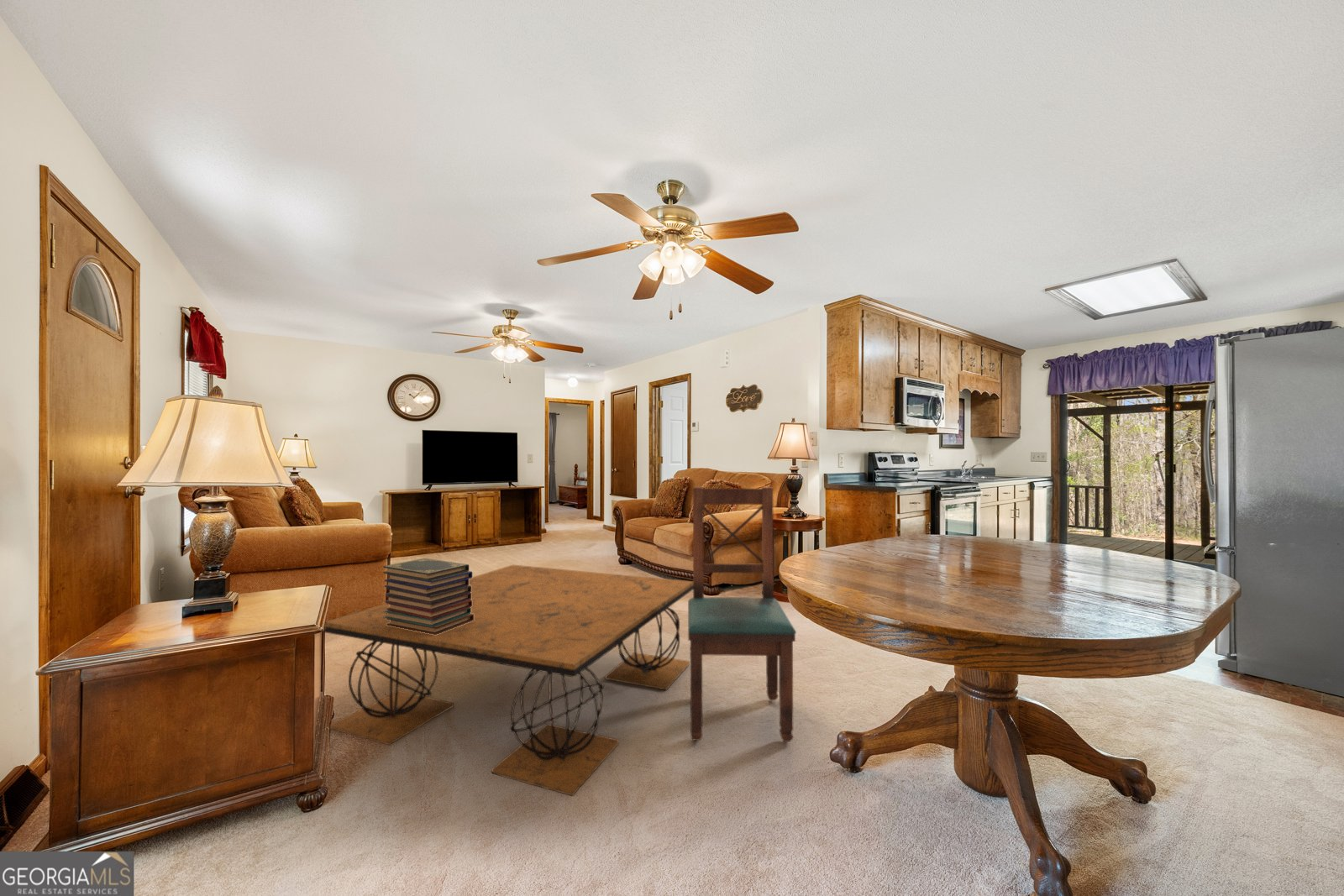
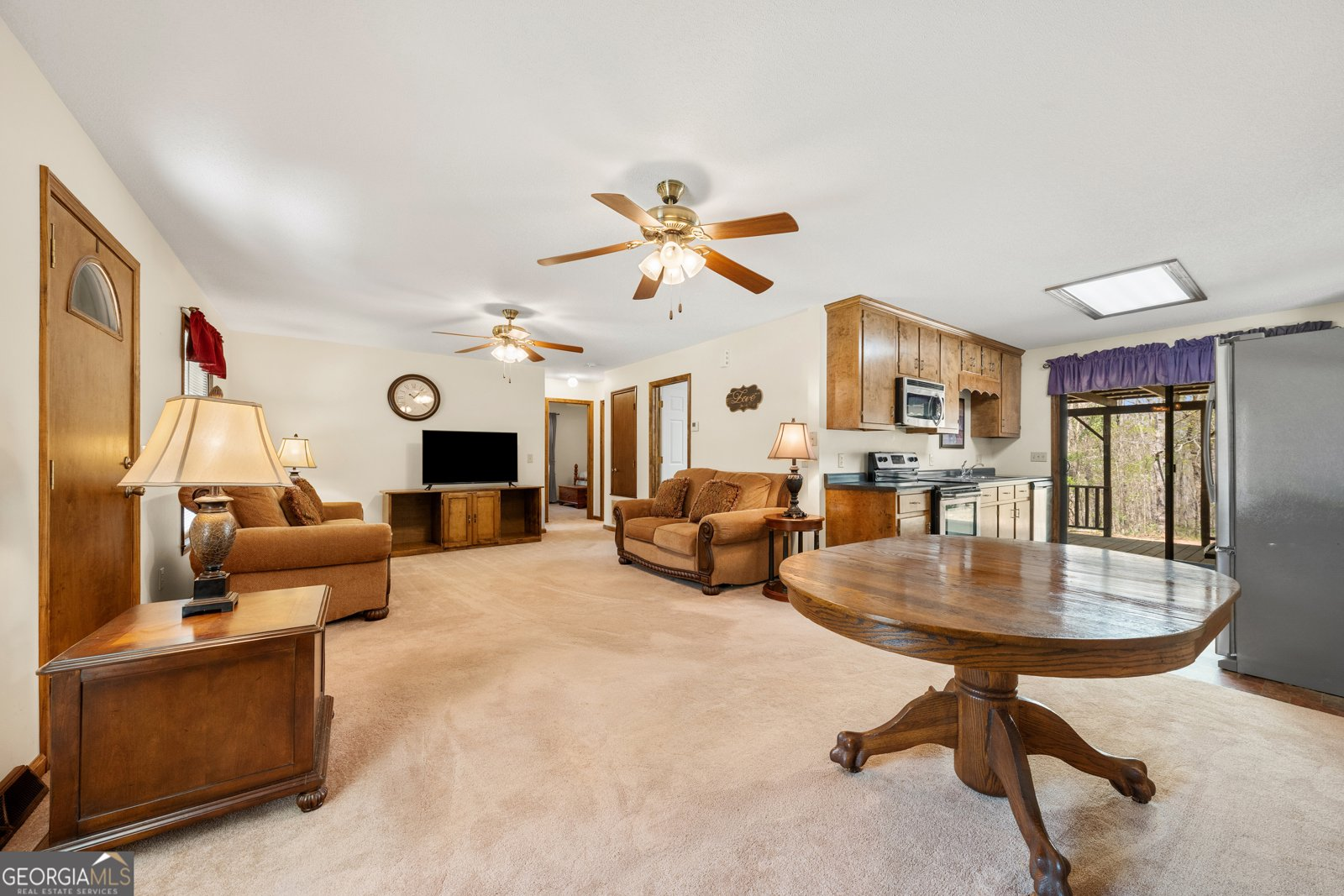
- dining chair [687,486,797,742]
- coffee table [323,564,693,797]
- book stack [382,558,474,635]
